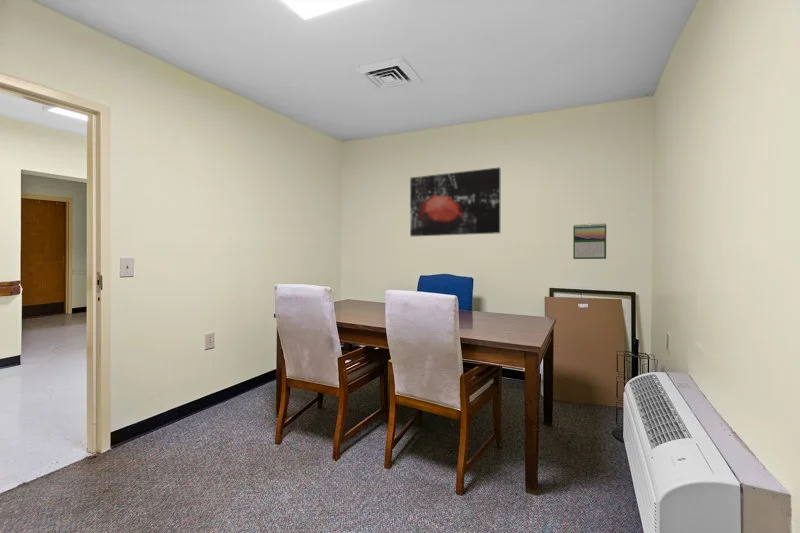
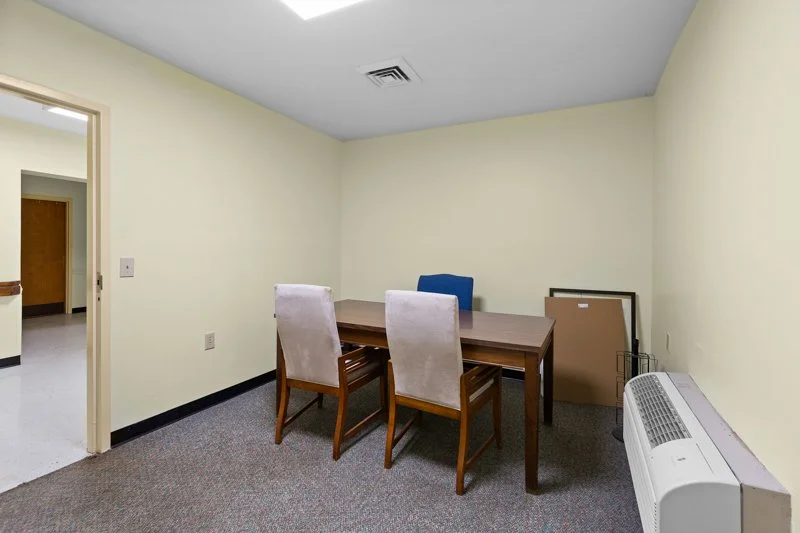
- wall art [409,166,502,237]
- calendar [572,222,607,260]
